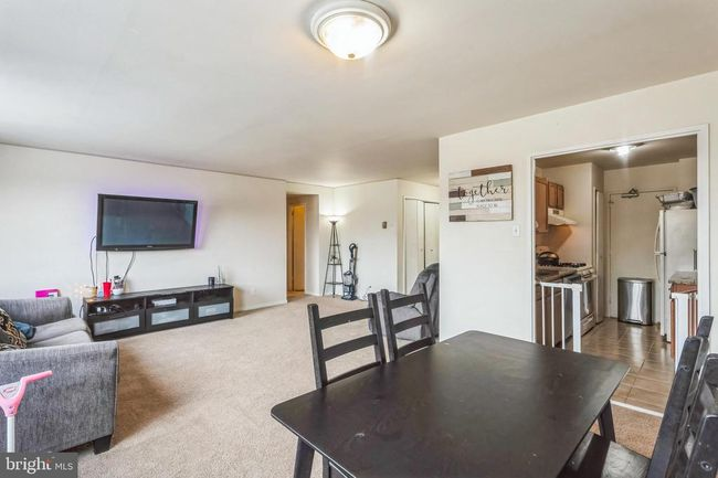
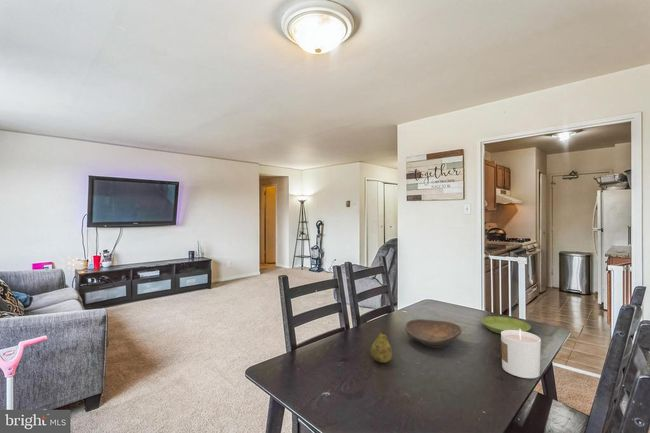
+ decorative bowl [404,318,463,349]
+ candle [500,329,542,379]
+ saucer [481,315,532,335]
+ fruit [370,329,393,364]
